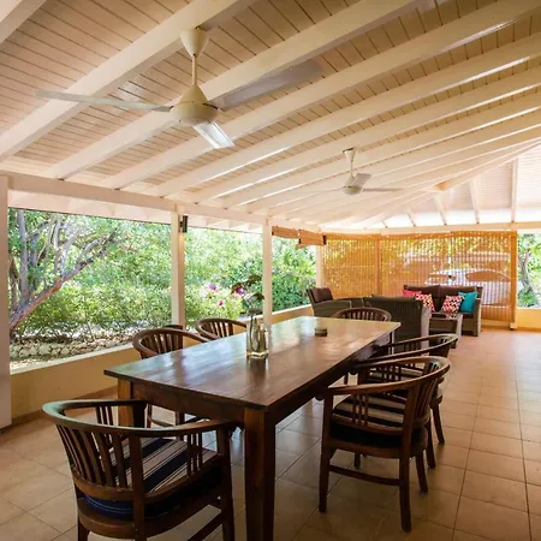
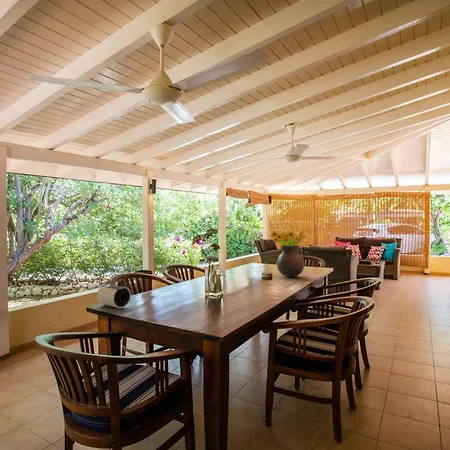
+ flower arrangement [269,228,307,278]
+ speaker [96,285,132,309]
